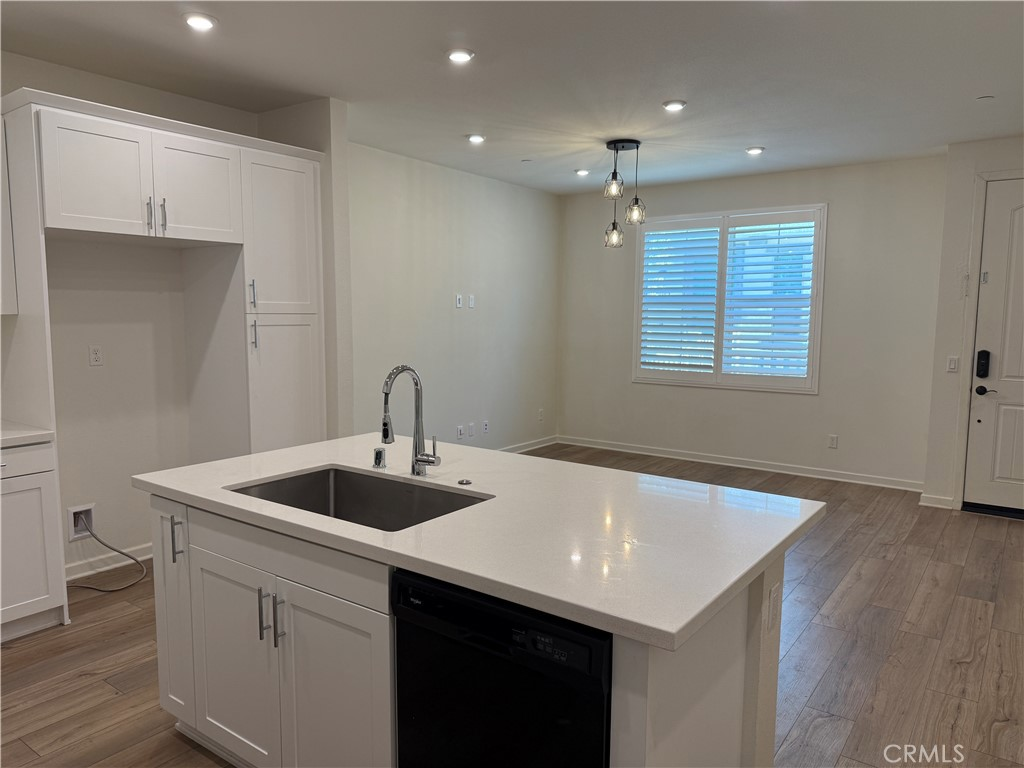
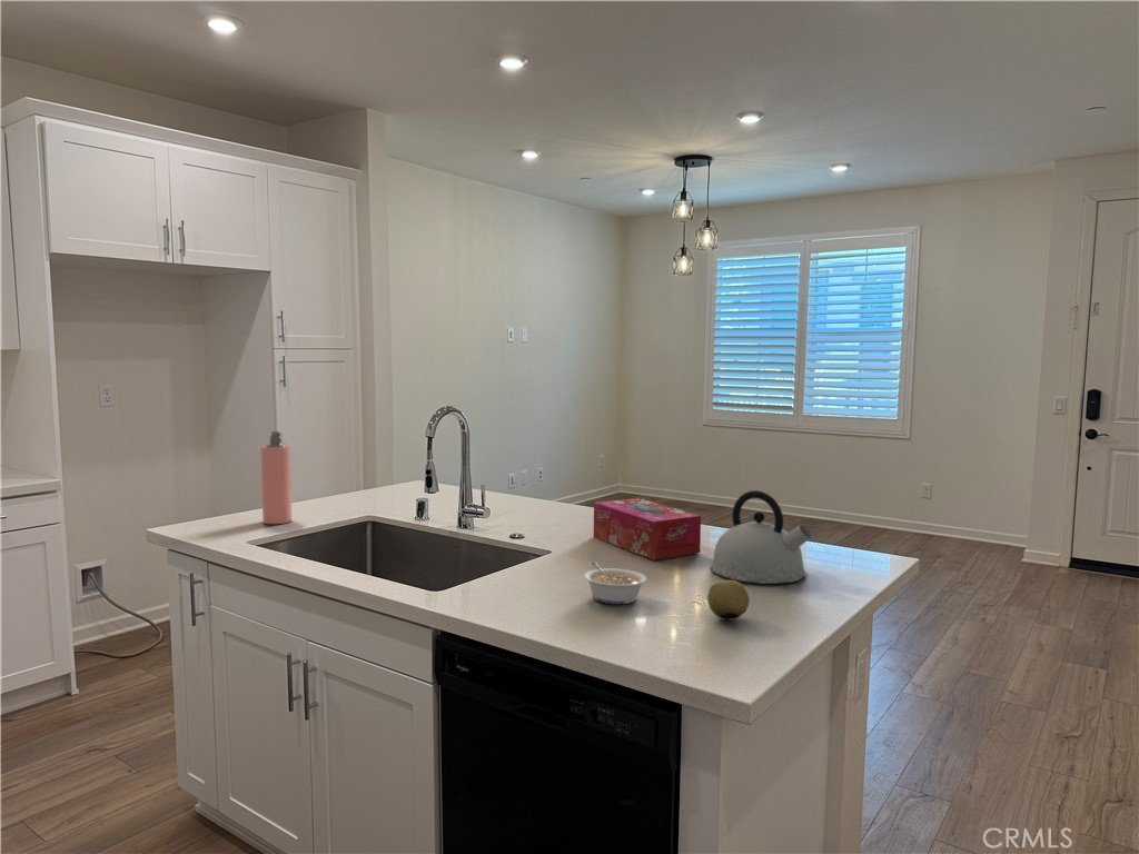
+ legume [583,560,647,605]
+ kettle [710,489,813,585]
+ fruit [706,579,751,623]
+ tissue box [593,497,702,562]
+ spray bottle [259,430,293,525]
